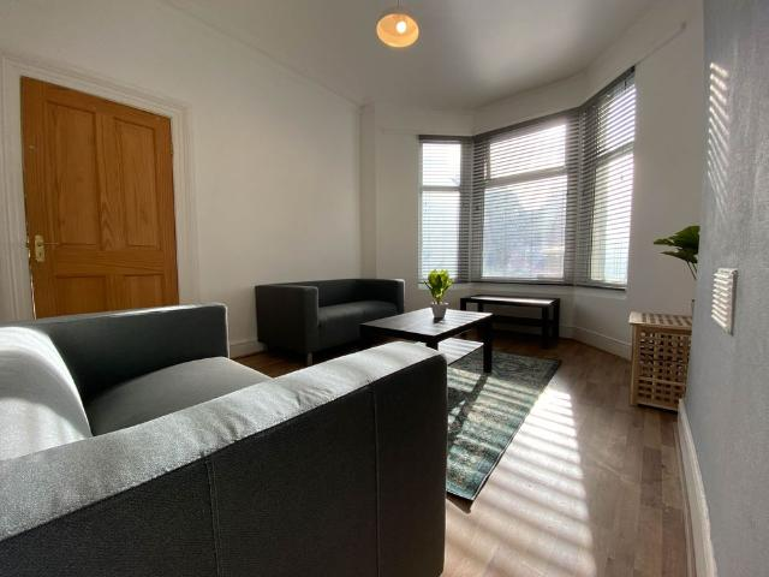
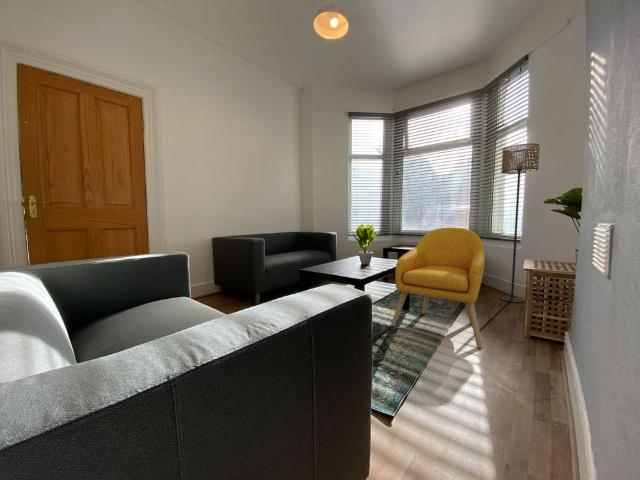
+ floor lamp [500,143,541,304]
+ armchair [390,226,486,349]
